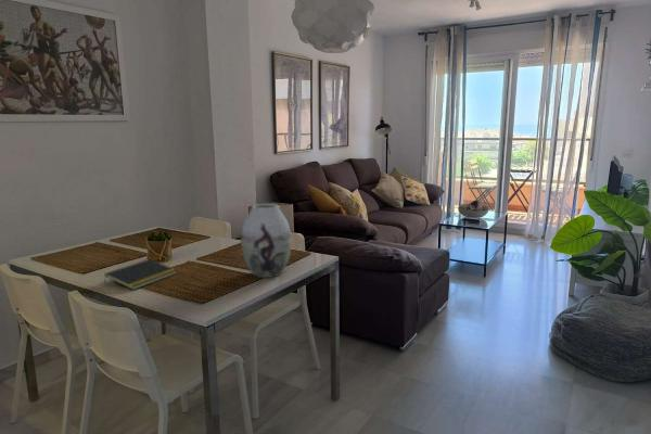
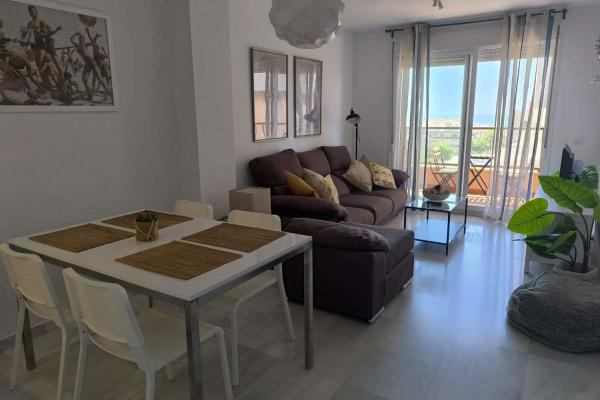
- notepad [103,258,178,291]
- vase [240,203,292,279]
